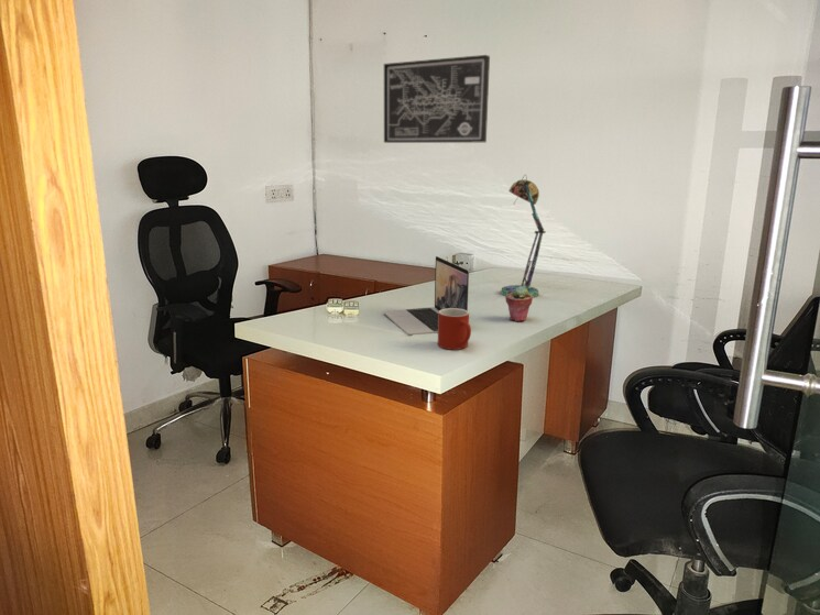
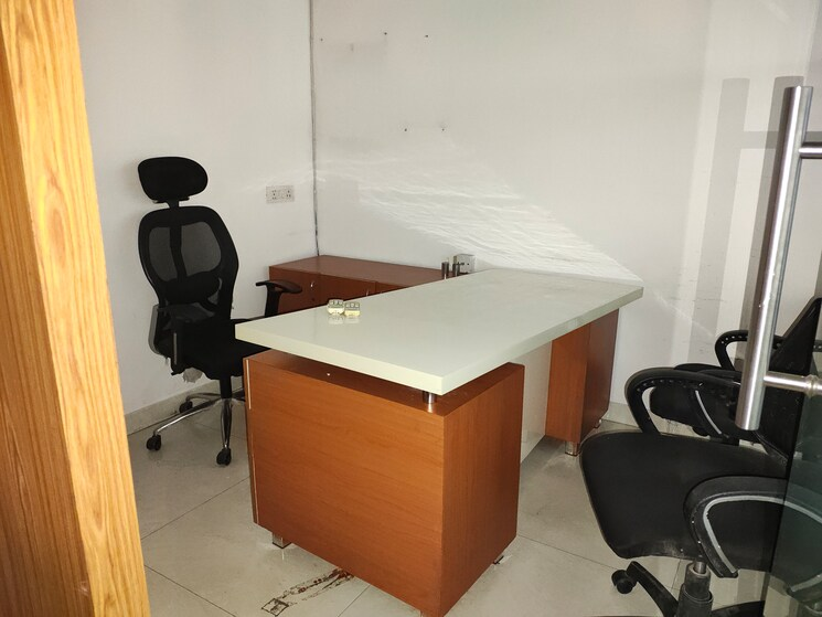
- mug [437,308,472,351]
- wall art [383,54,491,144]
- potted succulent [504,286,534,322]
- desk lamp [501,174,547,299]
- laptop [382,255,470,337]
